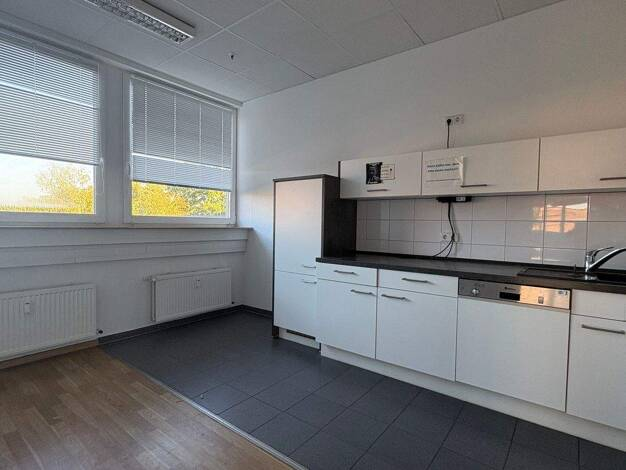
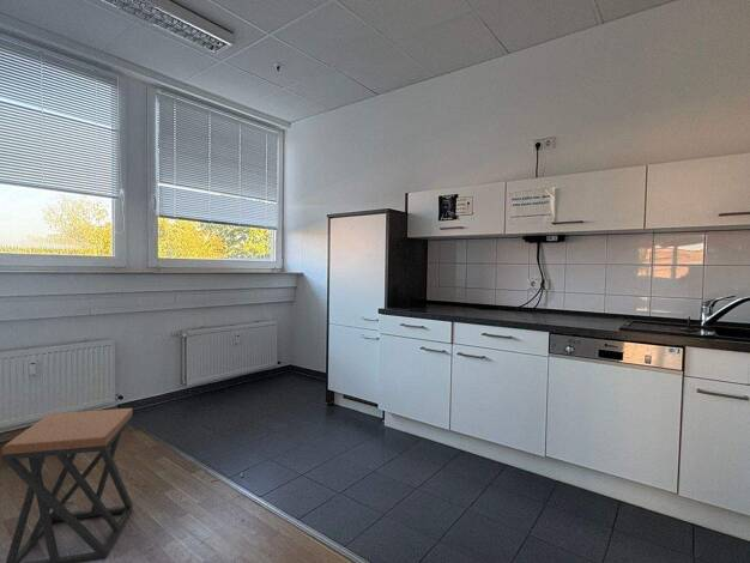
+ stool [1,407,134,563]
